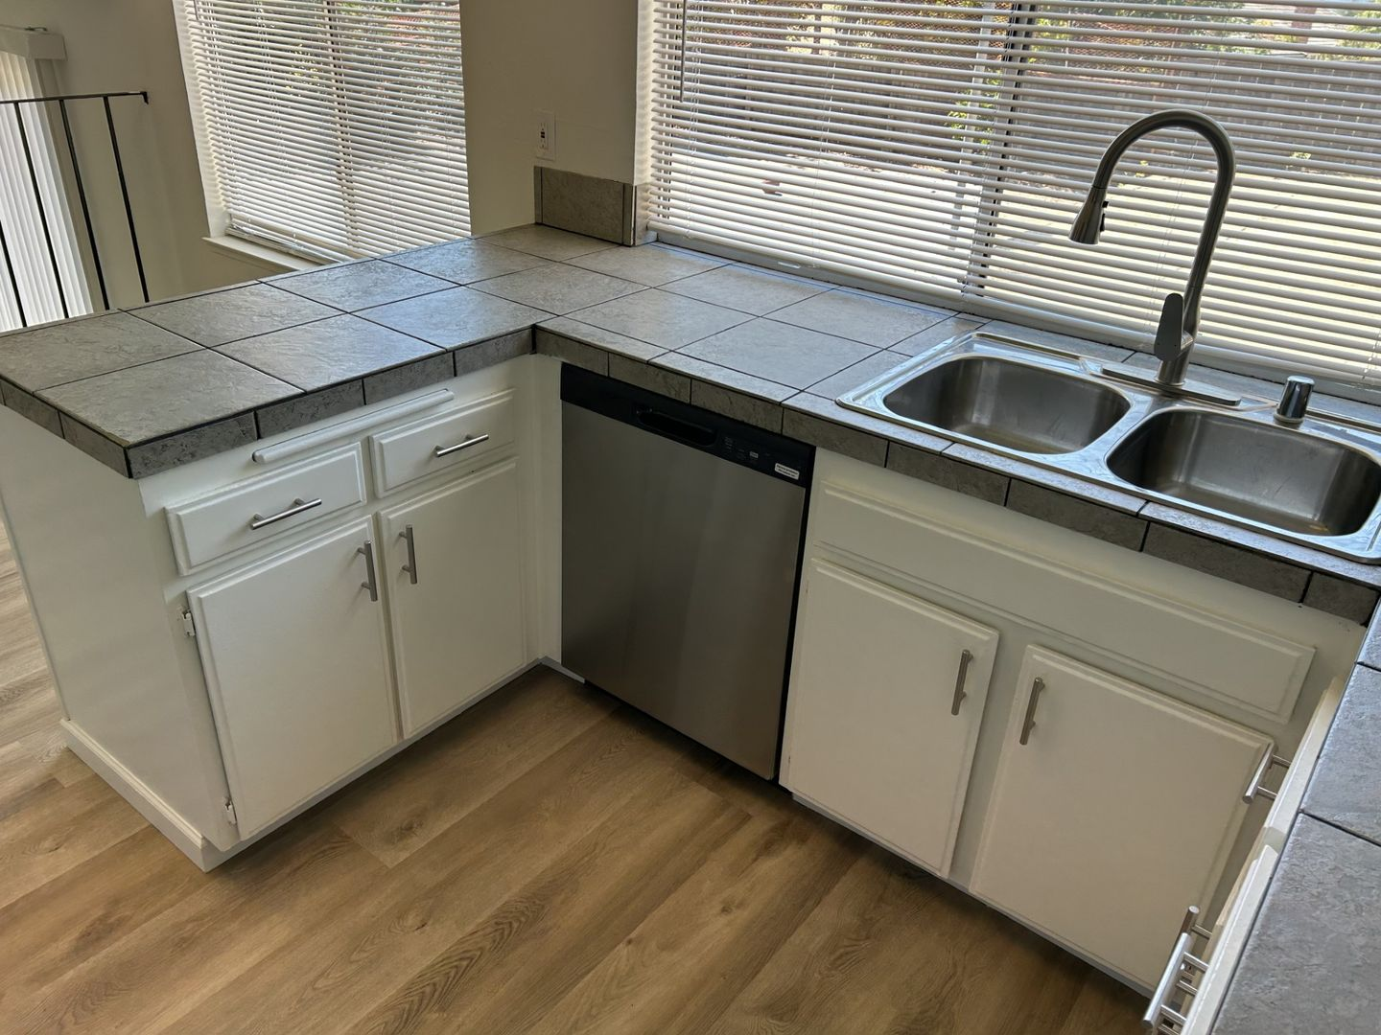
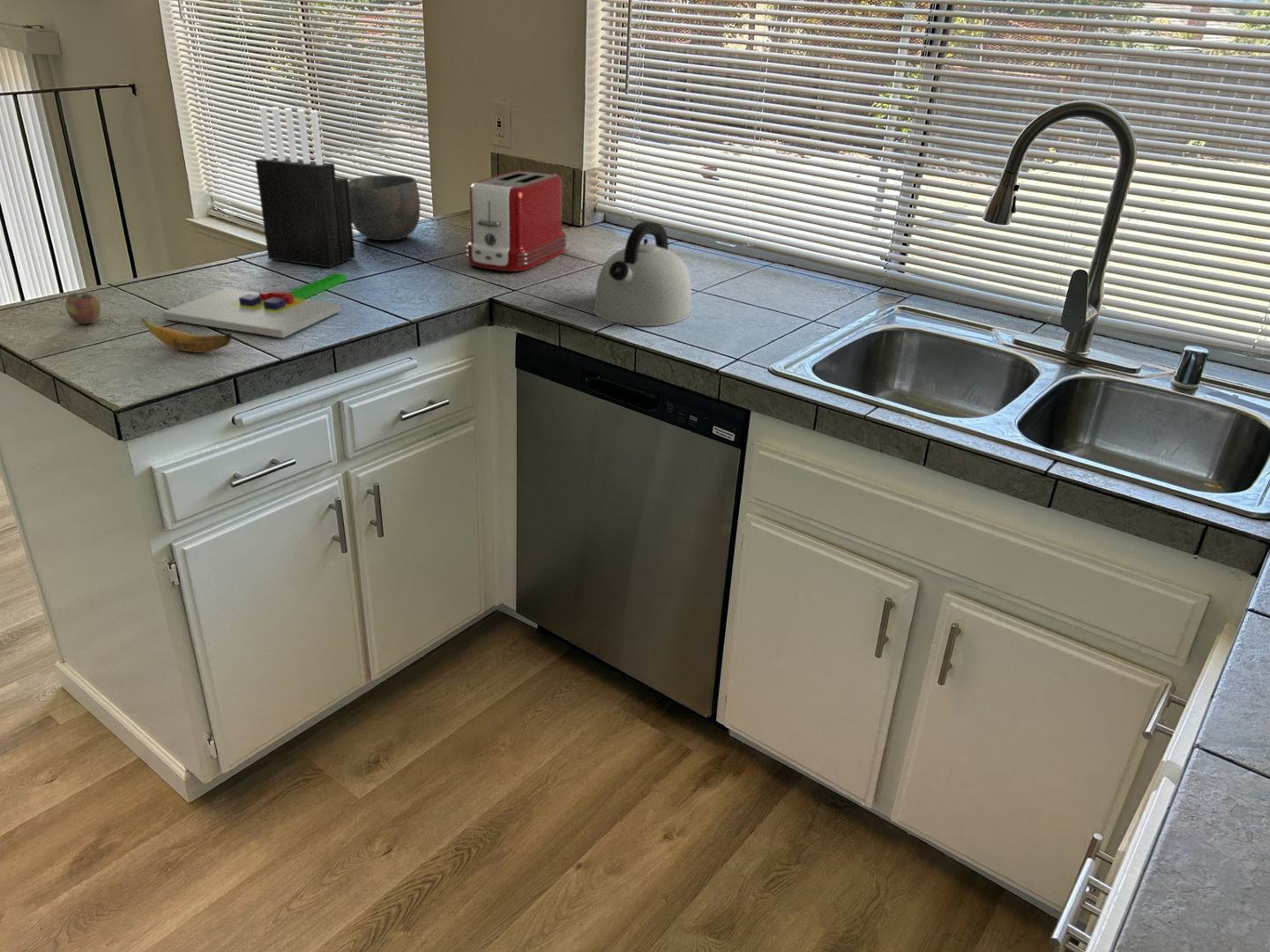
+ kettle [593,220,693,327]
+ bowl [348,175,421,242]
+ knife block [254,105,356,268]
+ chopping board [161,272,347,338]
+ banana [141,318,233,353]
+ toaster [465,169,568,272]
+ apple [64,293,101,325]
